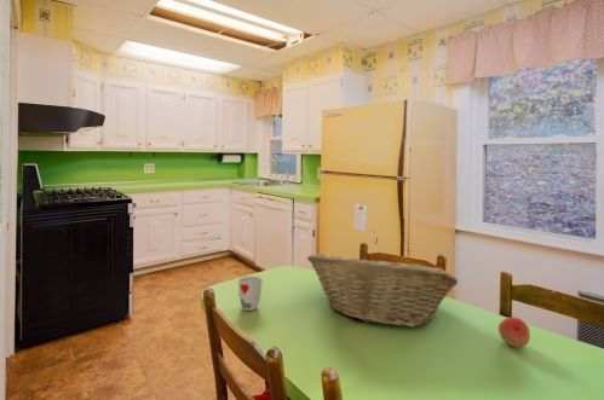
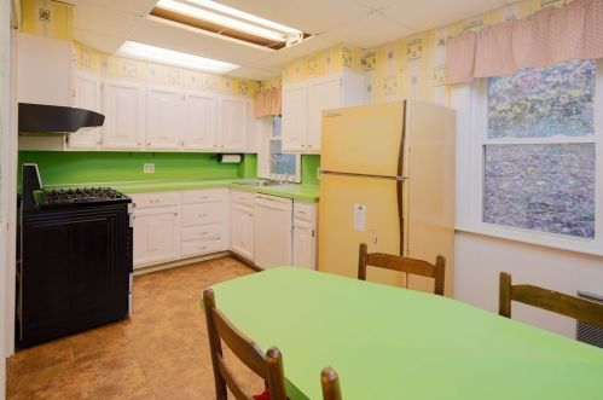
- fruit basket [306,253,459,329]
- fruit [497,315,531,349]
- cup [237,276,264,312]
